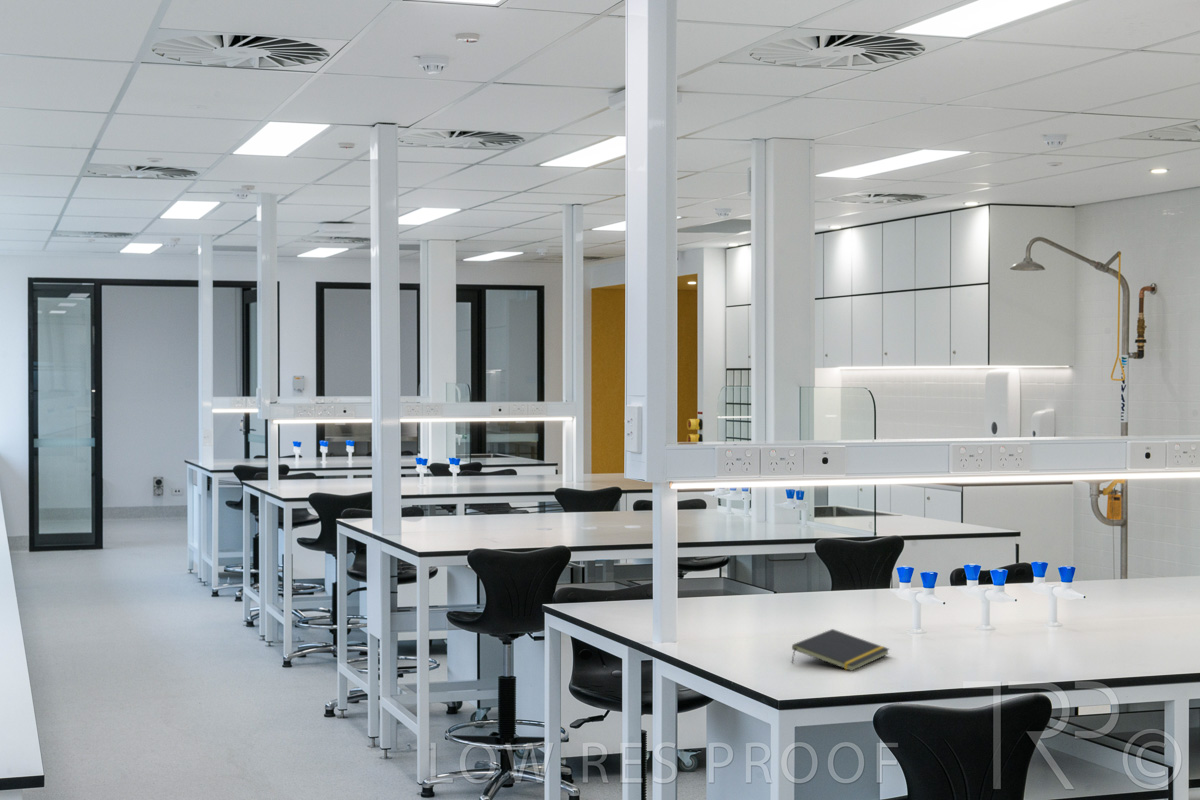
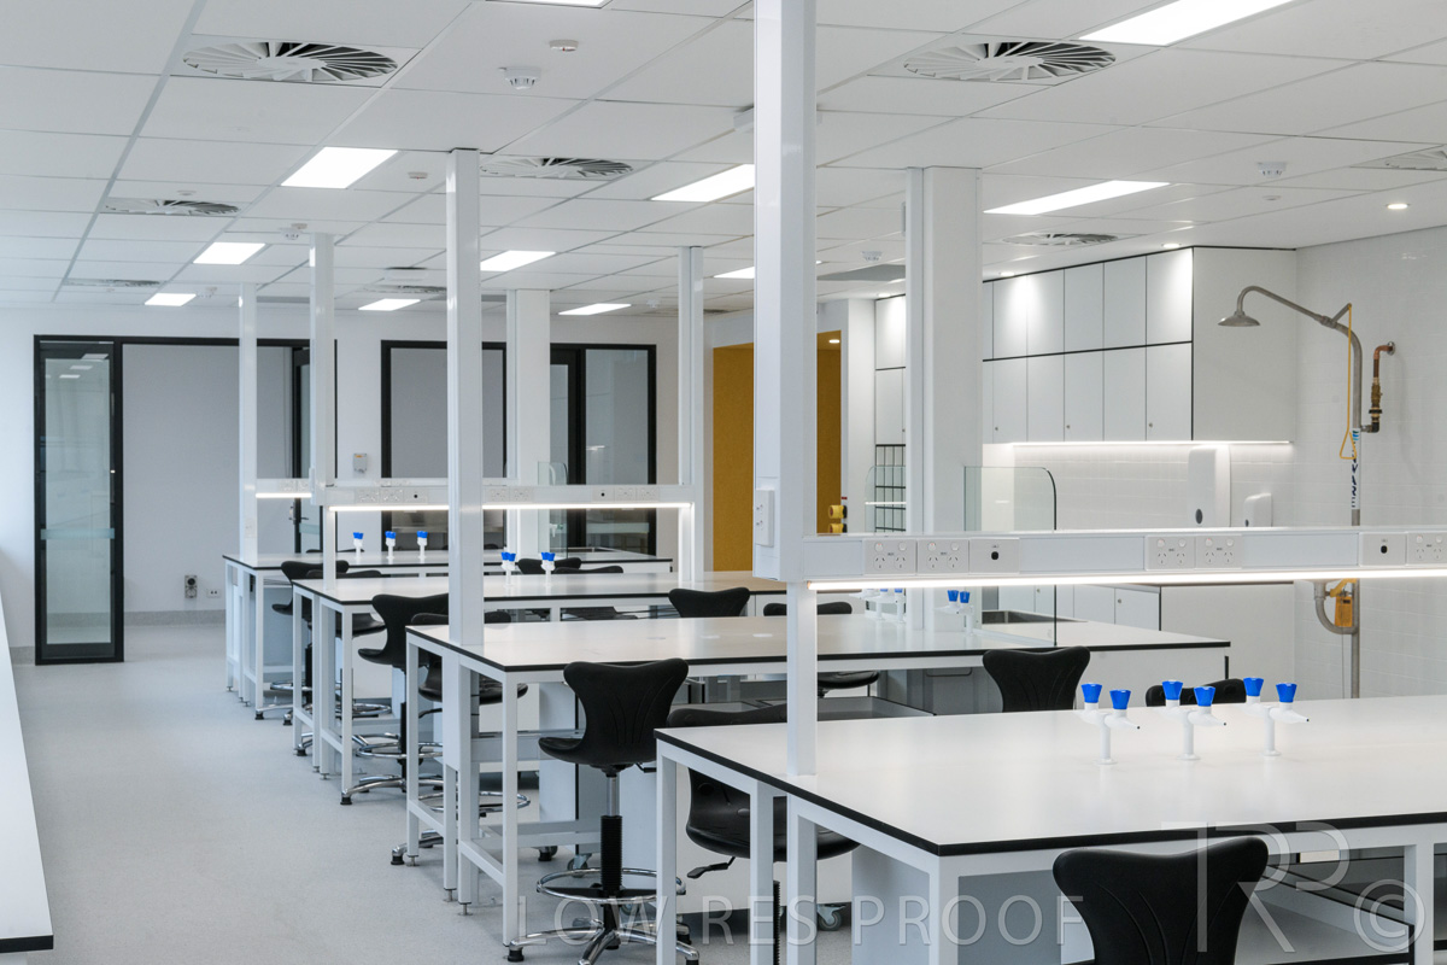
- notepad [790,628,891,672]
